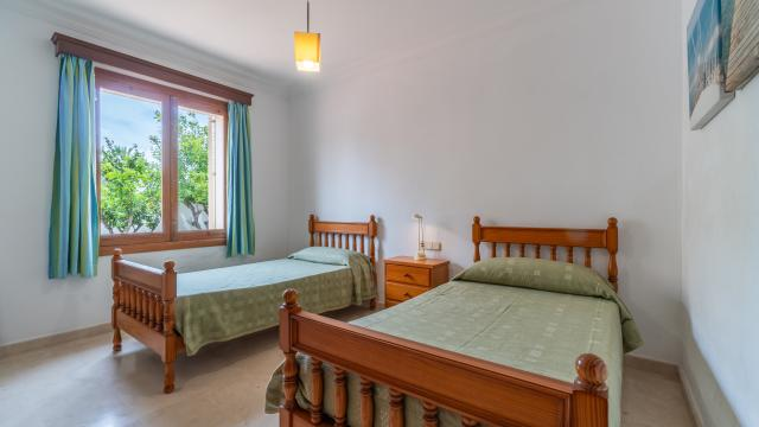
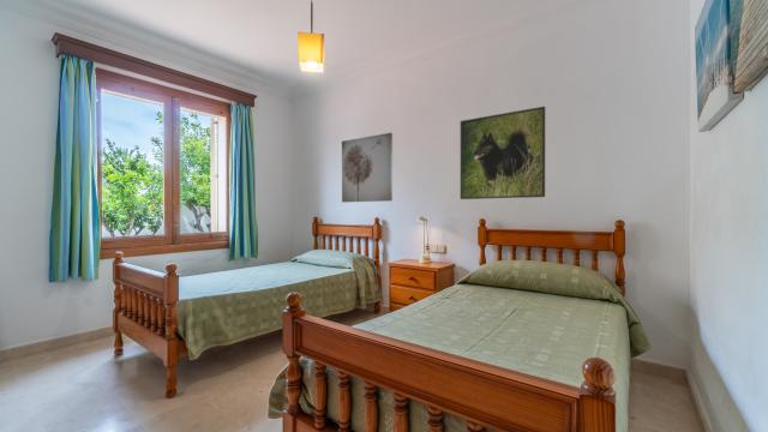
+ wall art [341,132,394,203]
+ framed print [460,106,546,200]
